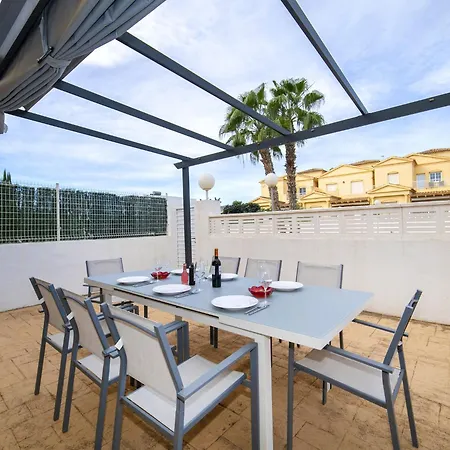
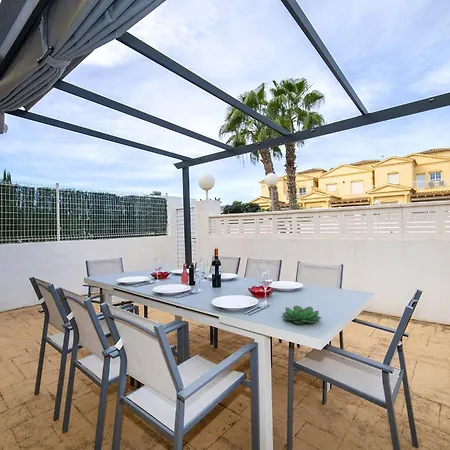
+ succulent plant [281,305,322,325]
